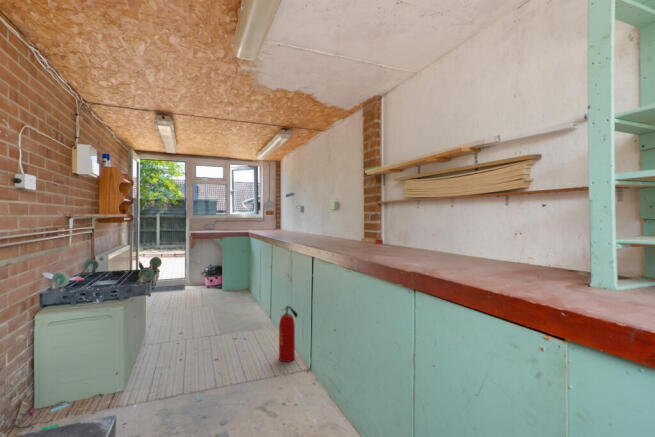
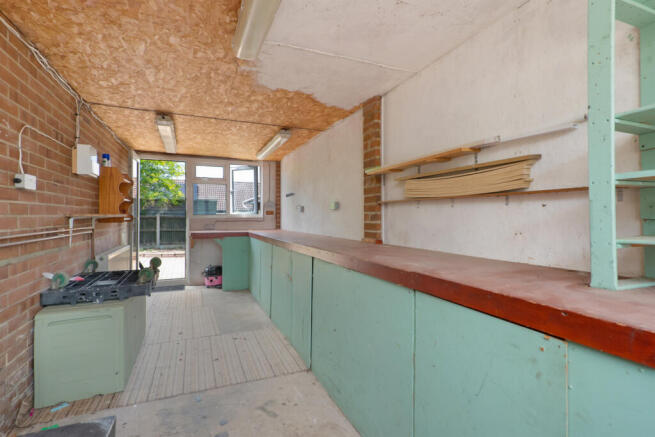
- fire extinguisher [278,305,299,363]
